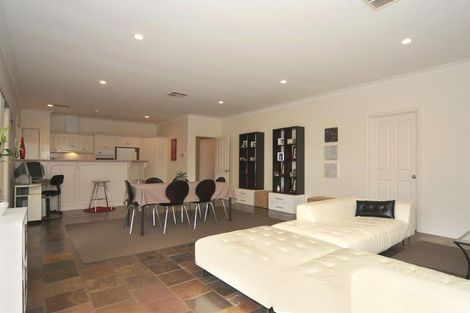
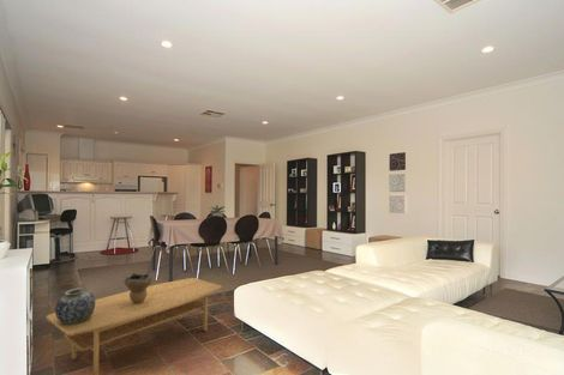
+ decorative bowl [122,272,154,303]
+ vase [54,286,96,325]
+ coffee table [46,277,223,375]
